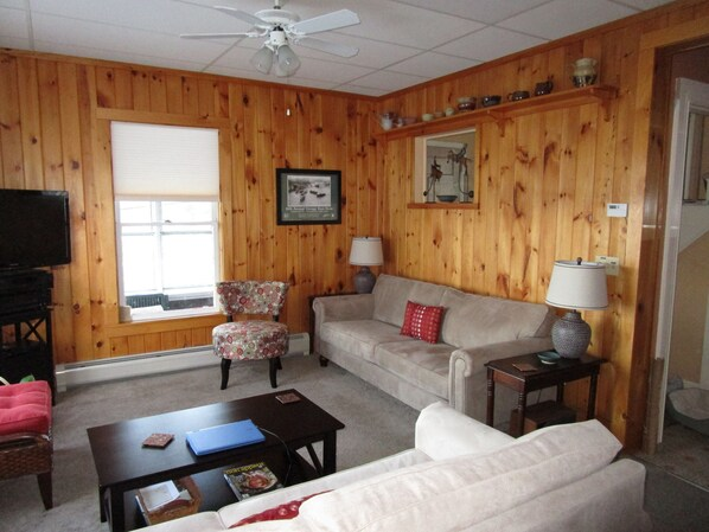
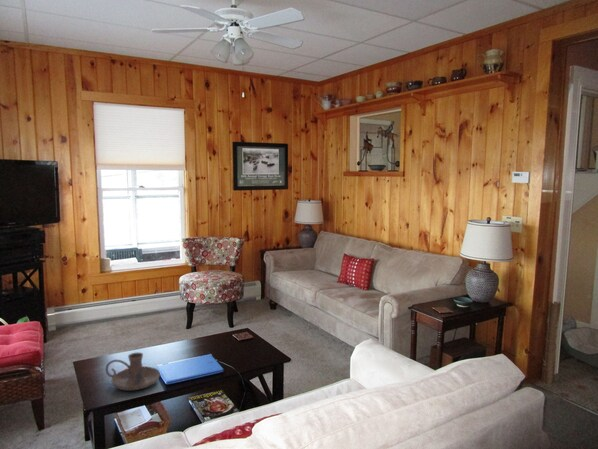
+ candle holder [105,352,161,391]
